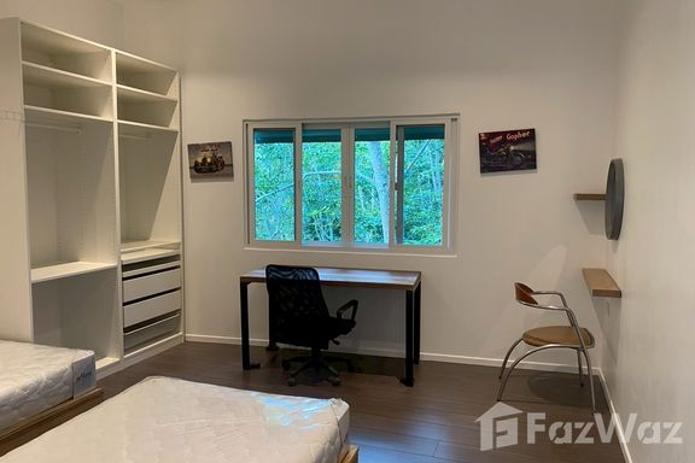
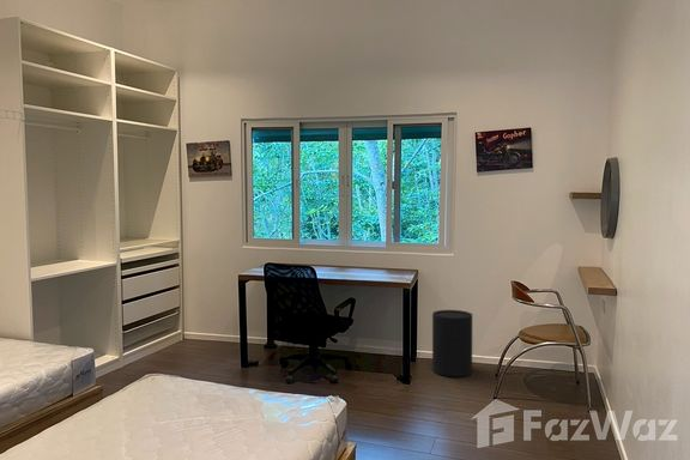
+ waste bin [431,309,473,379]
